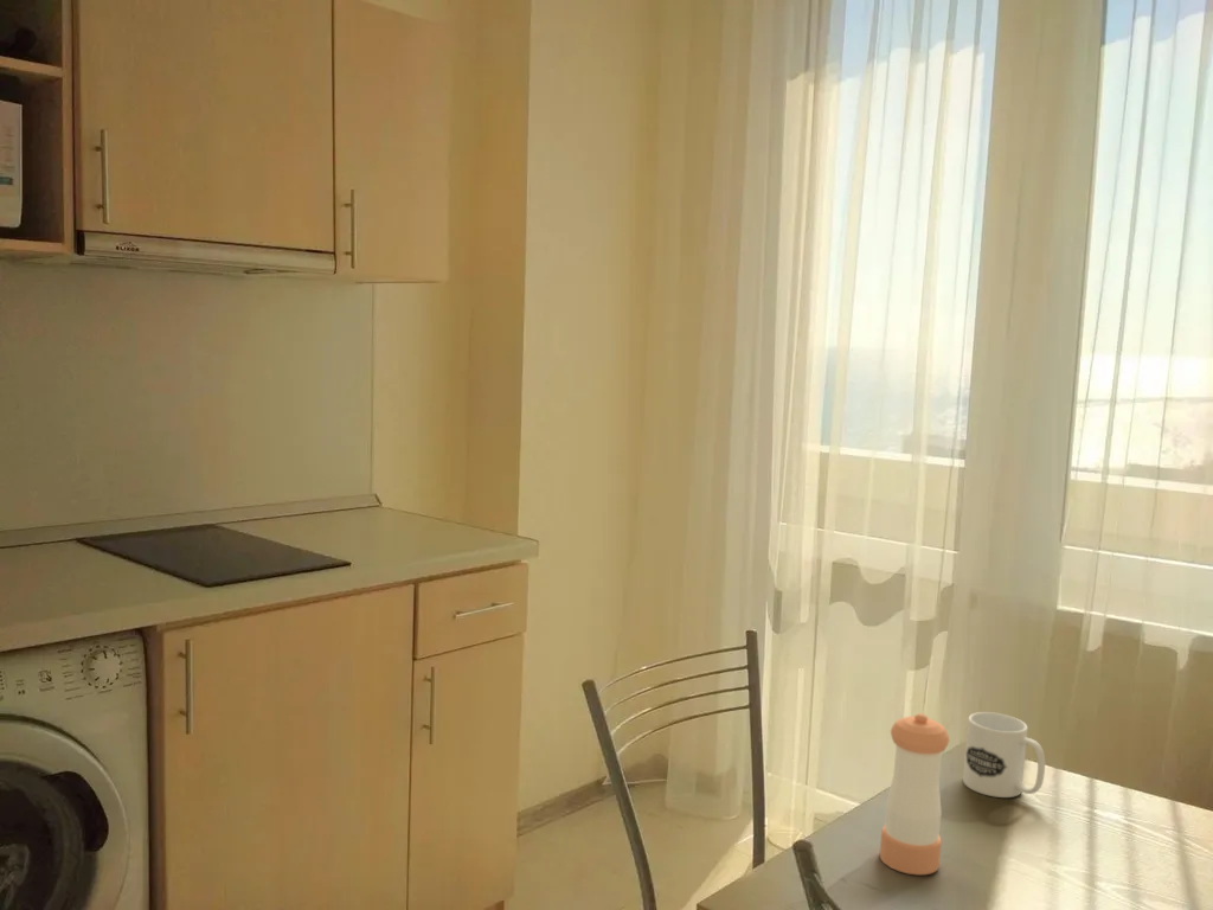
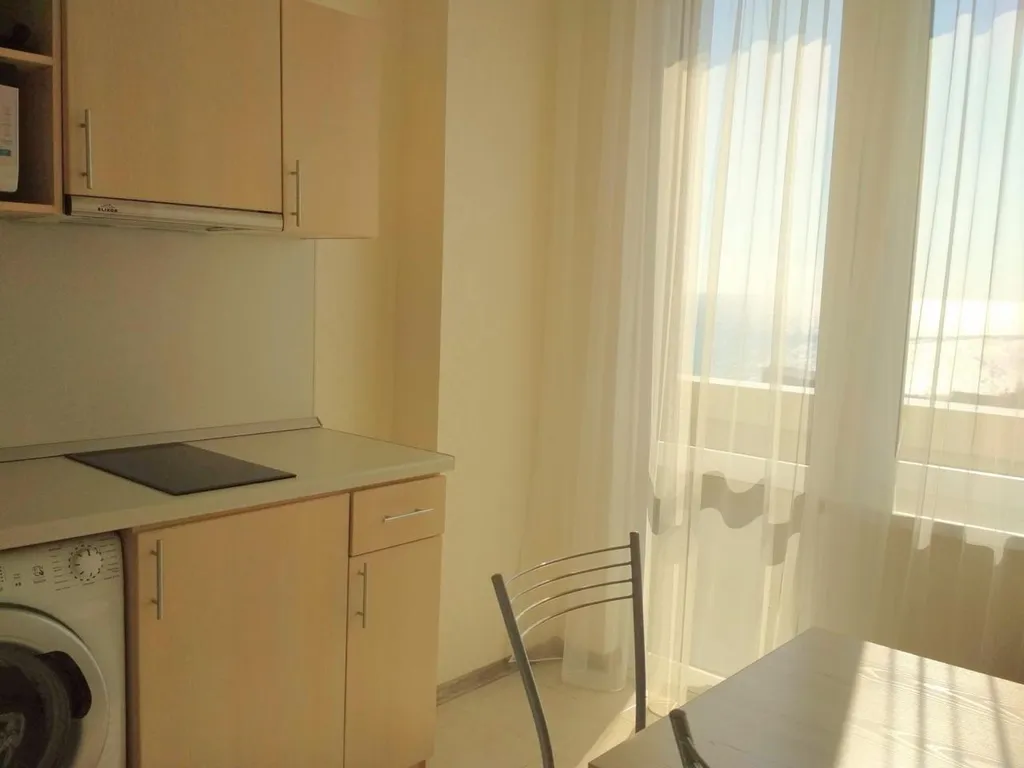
- pepper shaker [879,712,950,876]
- mug [962,711,1046,799]
